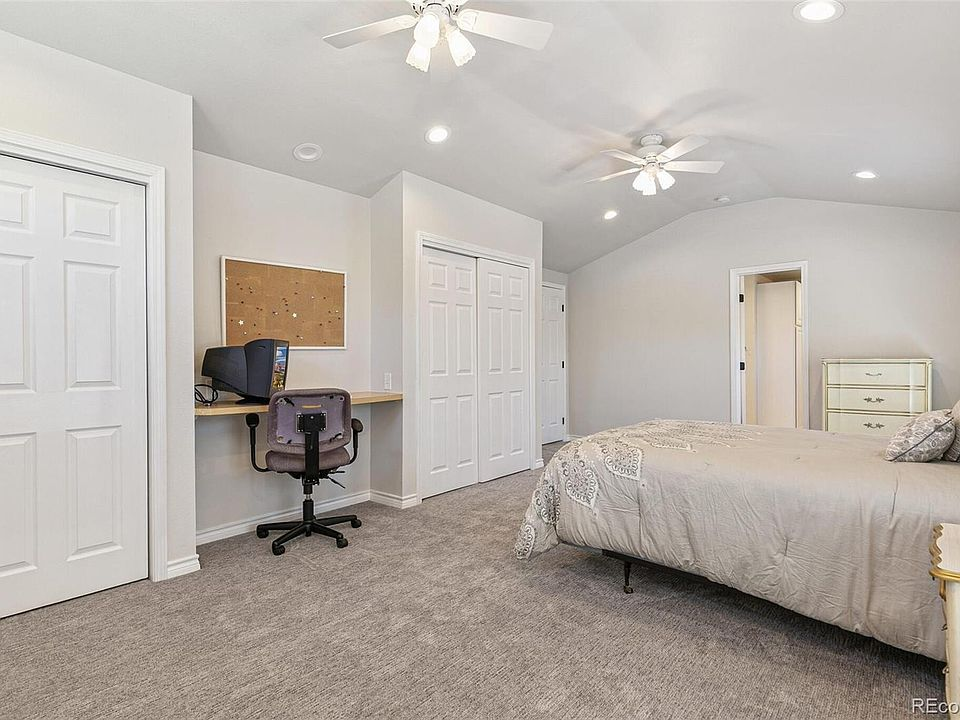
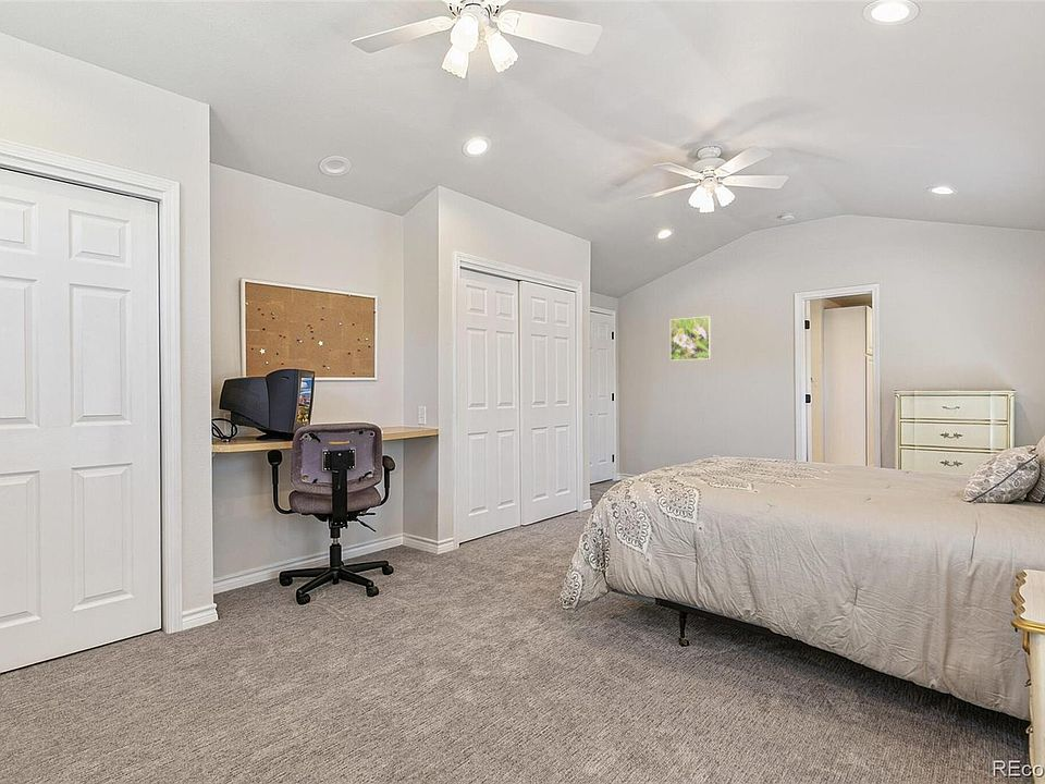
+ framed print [669,315,712,362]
